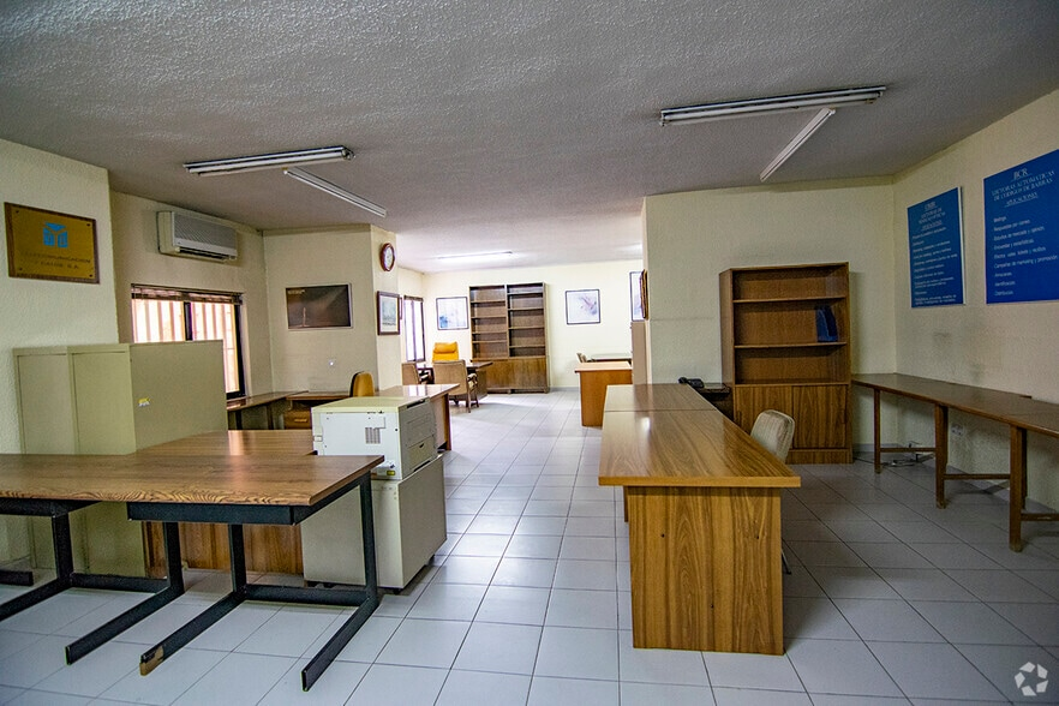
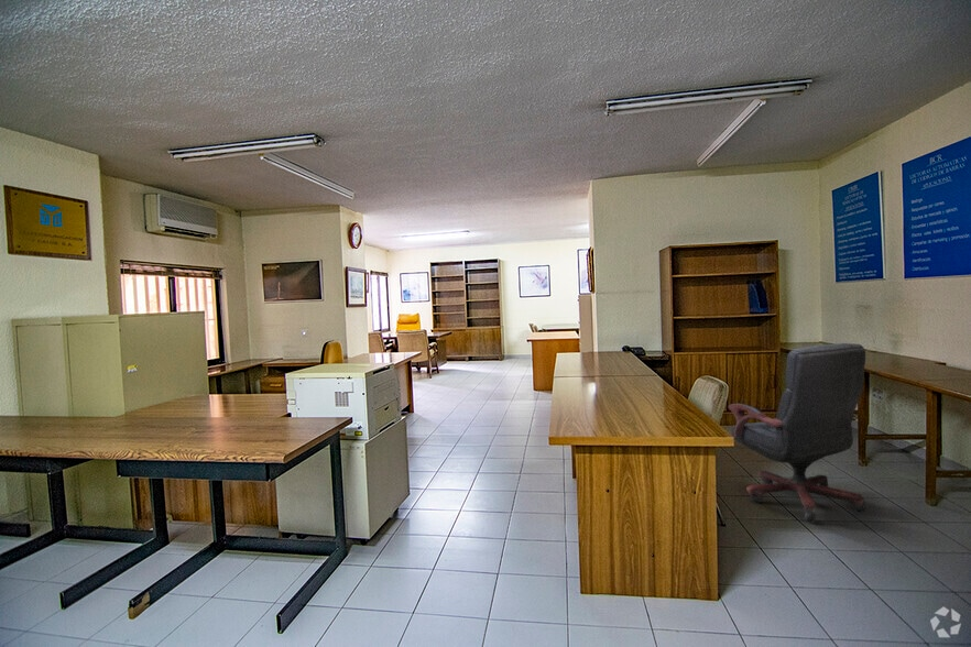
+ office chair [728,342,866,523]
